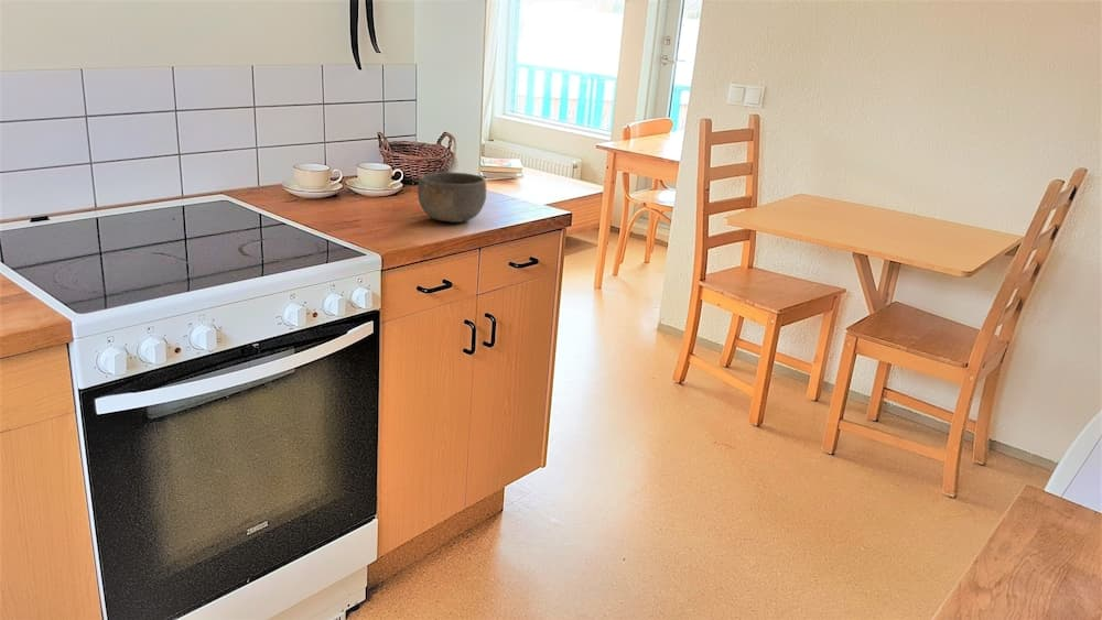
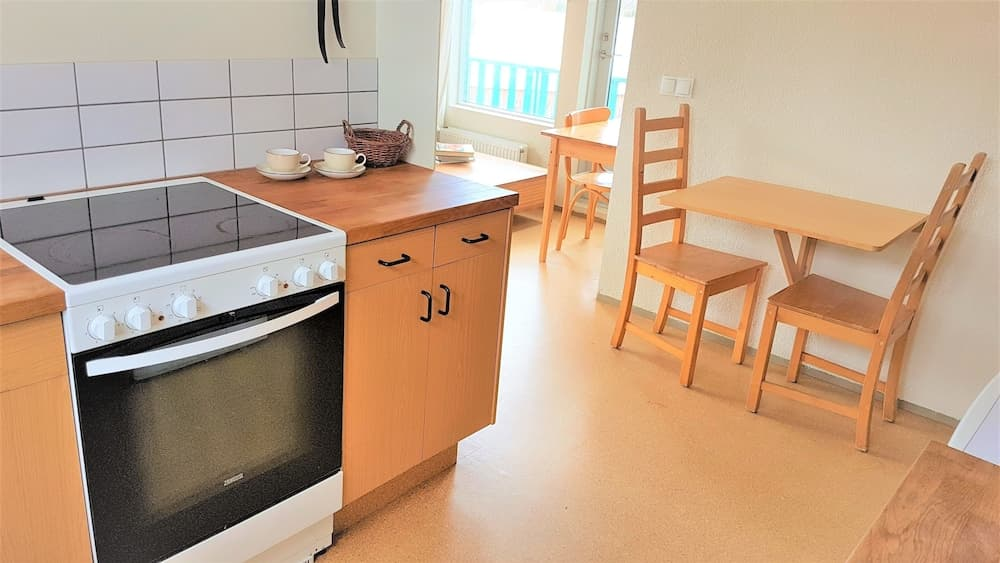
- bowl [417,172,487,224]
